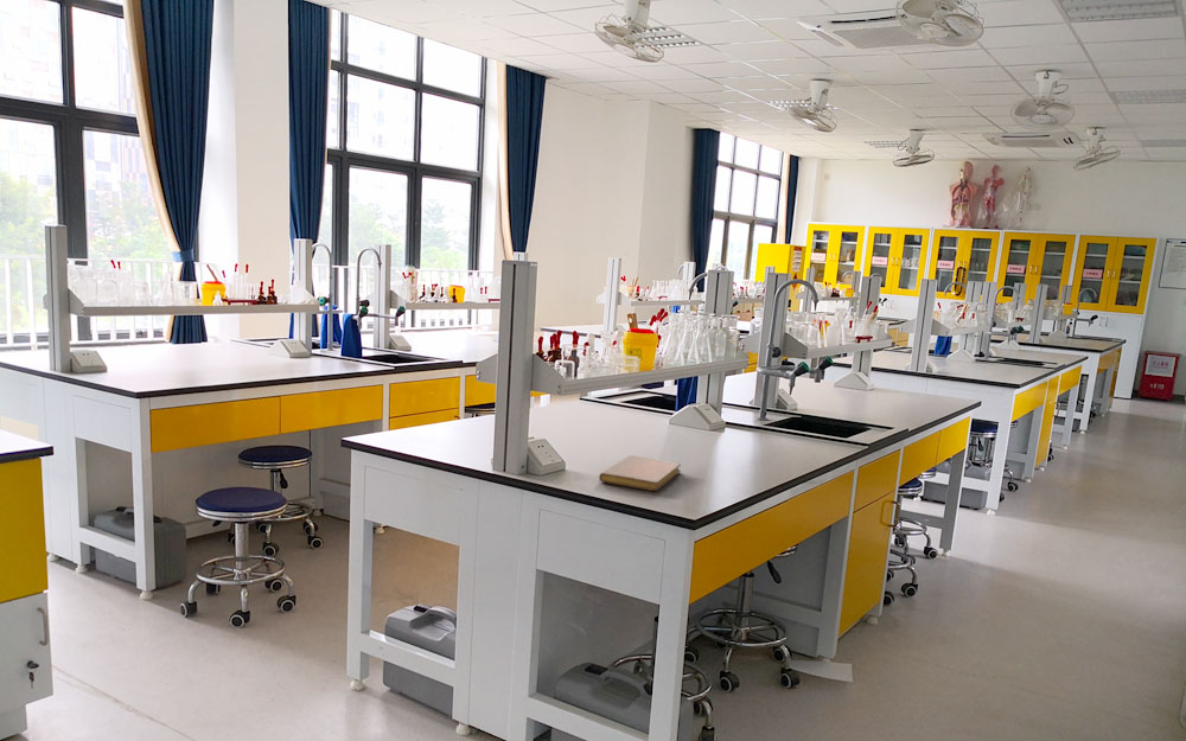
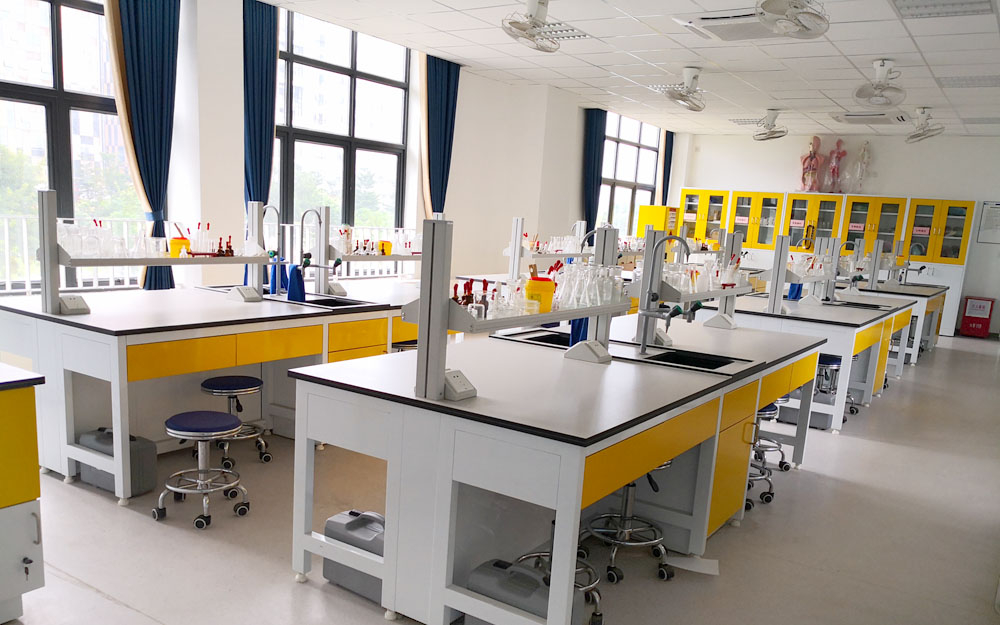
- notebook [598,454,682,492]
